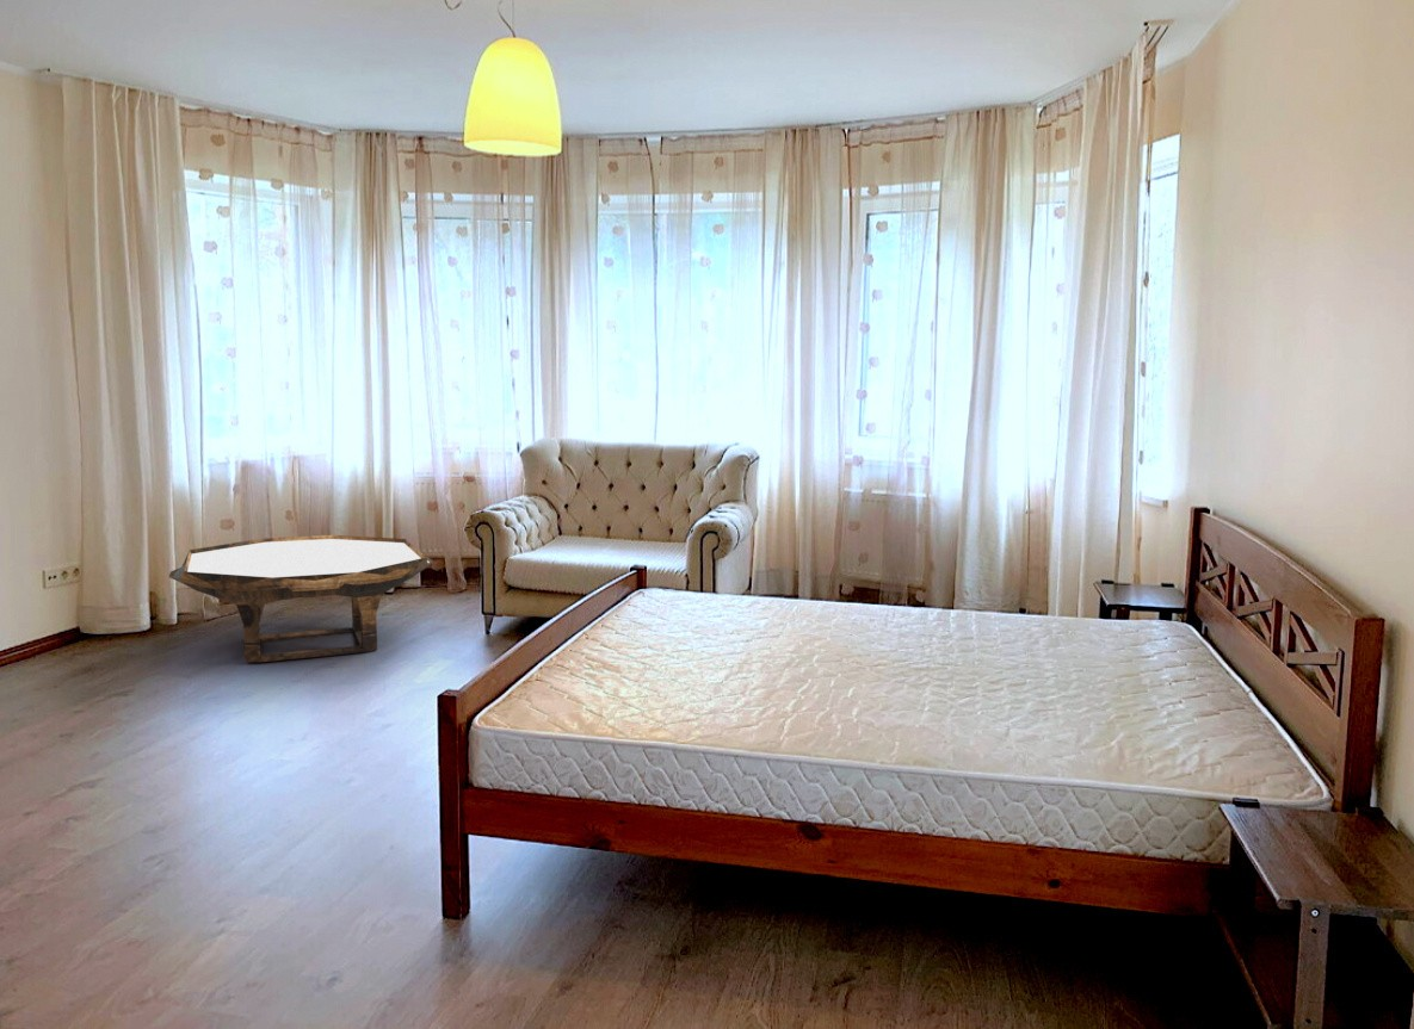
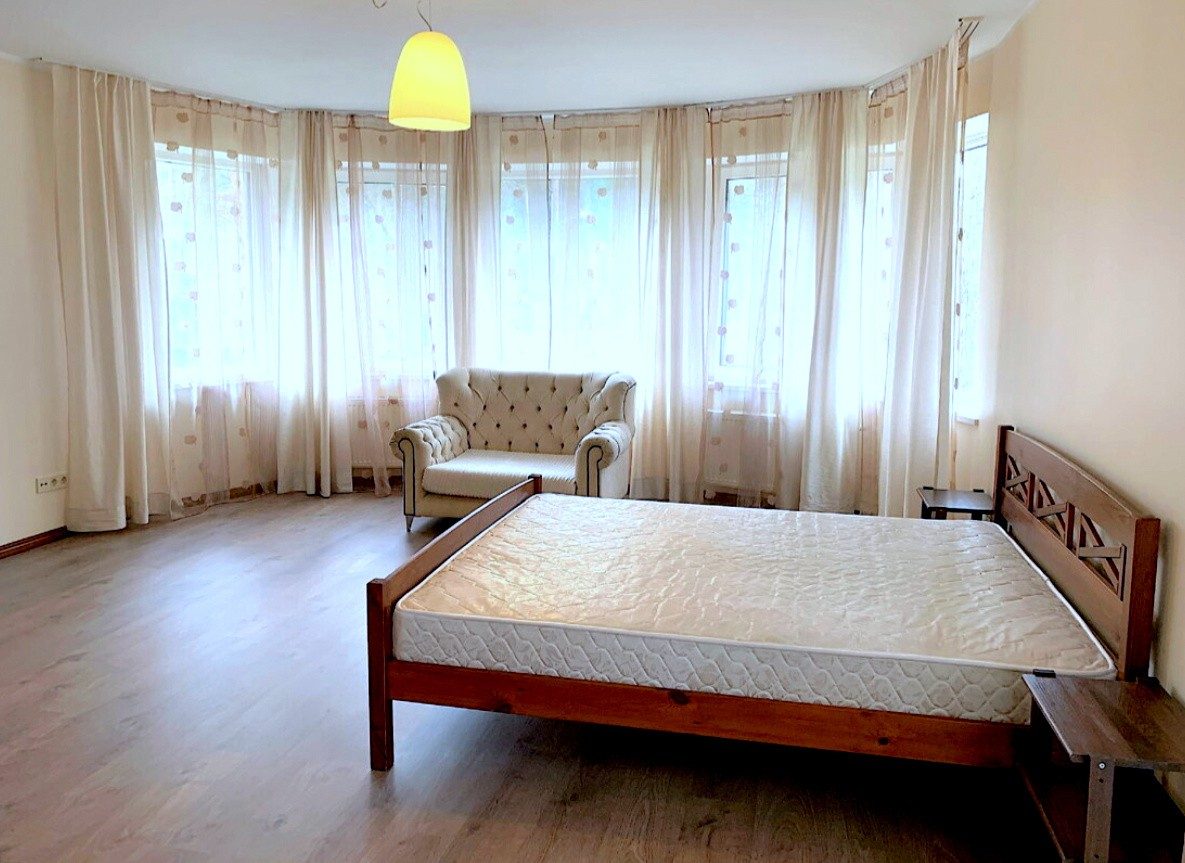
- coffee table [168,534,434,663]
